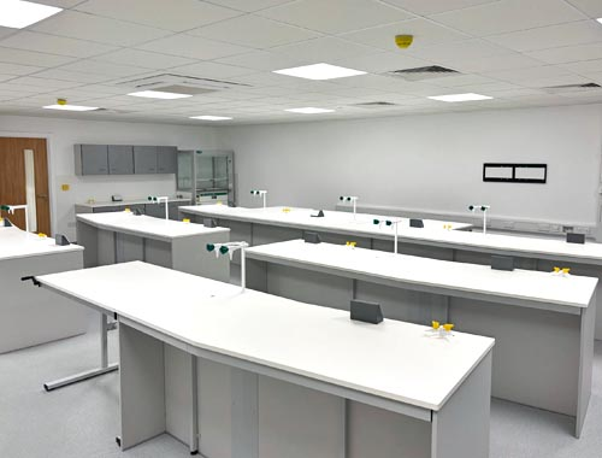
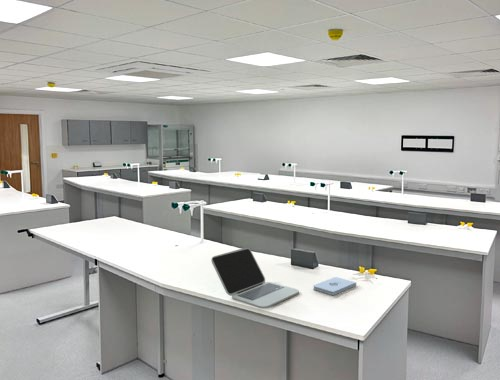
+ laptop [210,247,300,309]
+ notepad [312,276,357,296]
